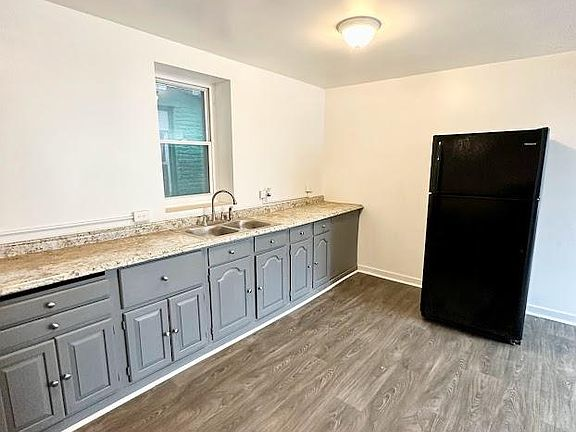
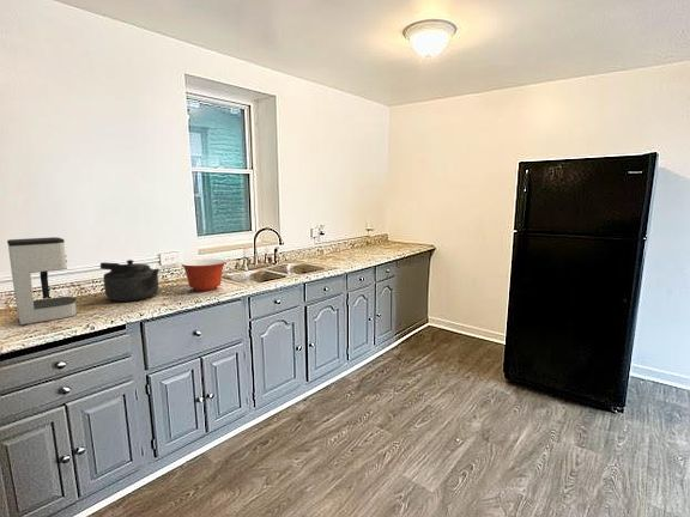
+ mixing bowl [180,257,228,292]
+ coffee maker [6,236,78,327]
+ kettle [99,258,161,303]
